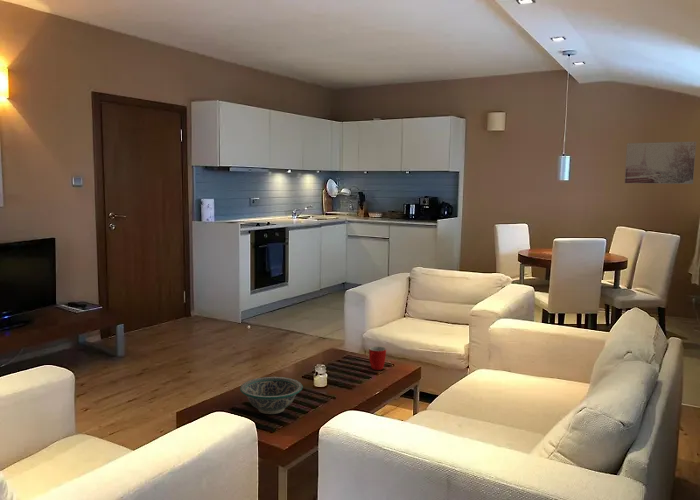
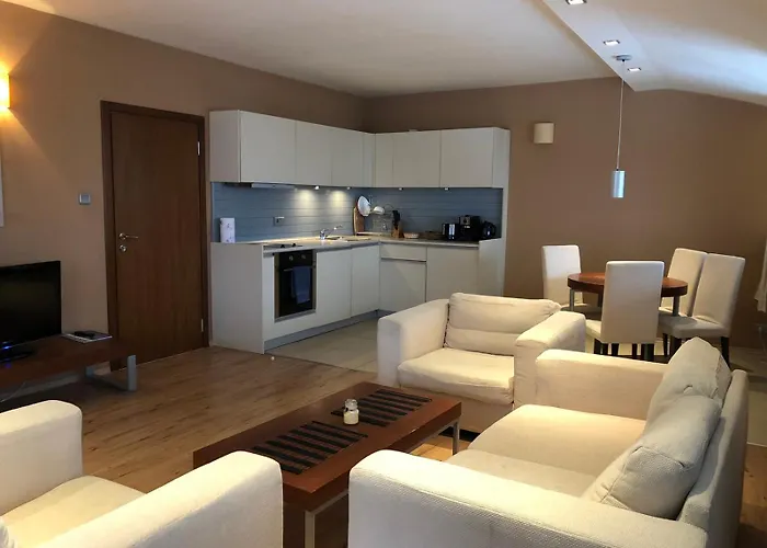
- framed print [624,141,697,185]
- mug [368,346,387,371]
- bowl [239,376,304,415]
